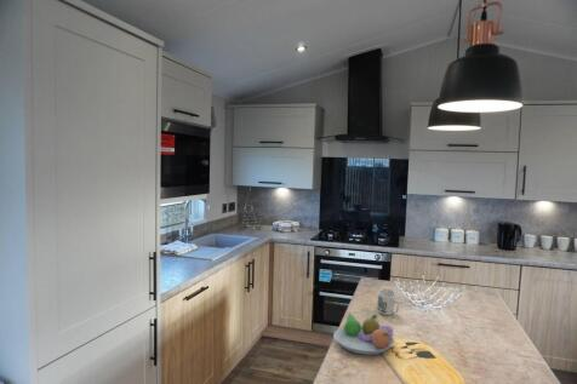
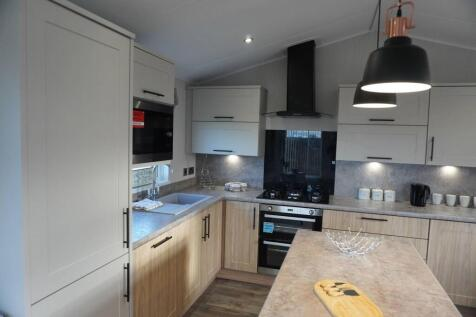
- fruit bowl [332,313,396,356]
- mug [376,287,400,316]
